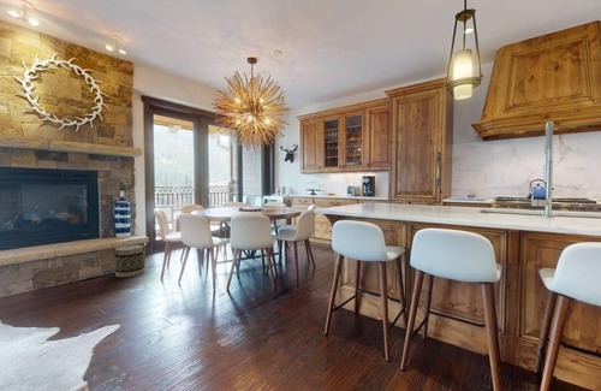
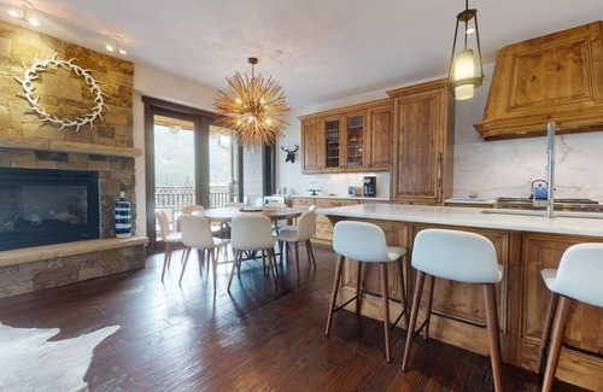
- basket [112,244,145,278]
